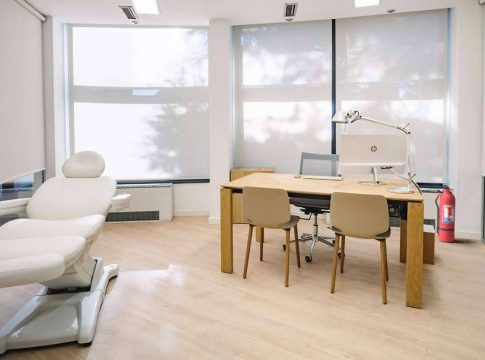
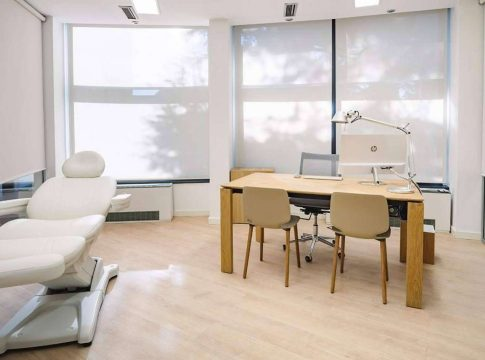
- fire extinguisher [434,188,457,243]
